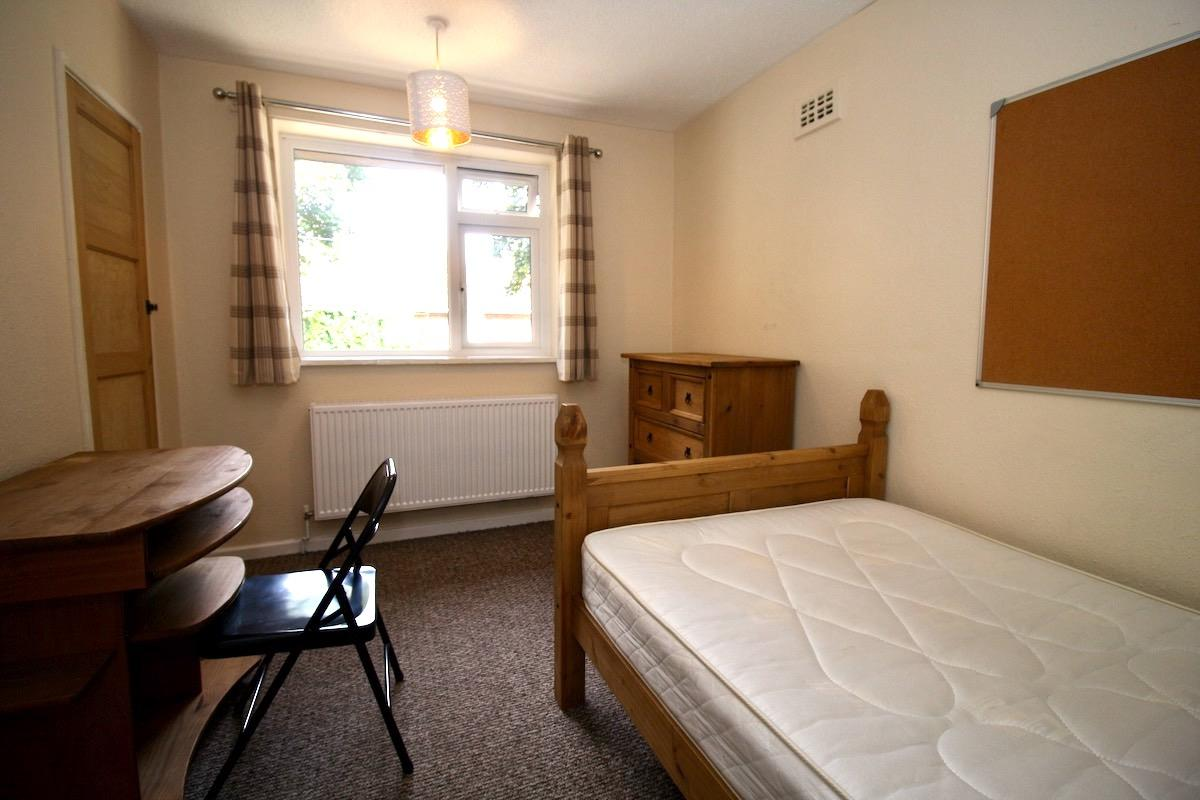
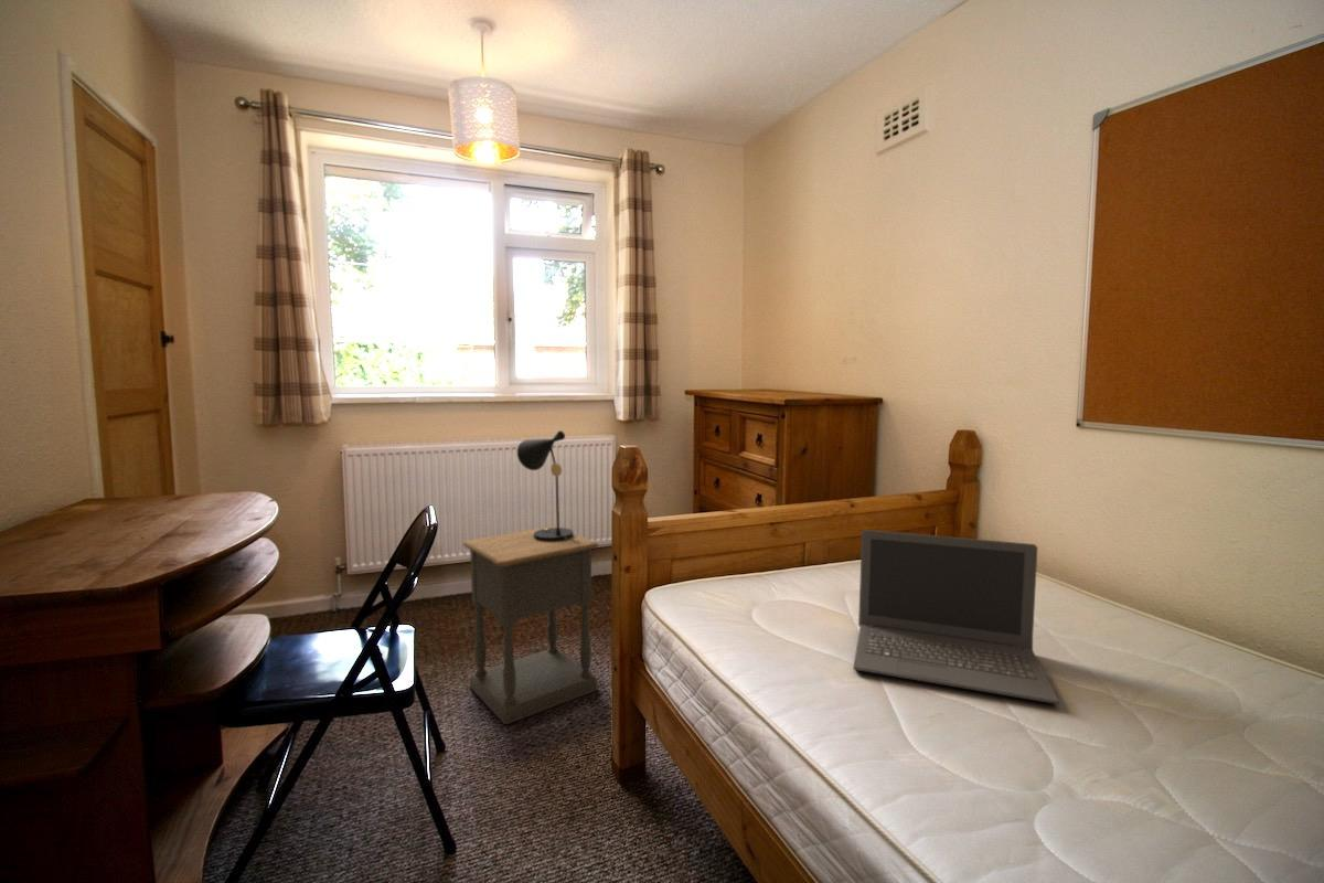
+ laptop computer [852,529,1059,705]
+ table lamp [516,429,580,543]
+ nightstand [462,525,599,725]
